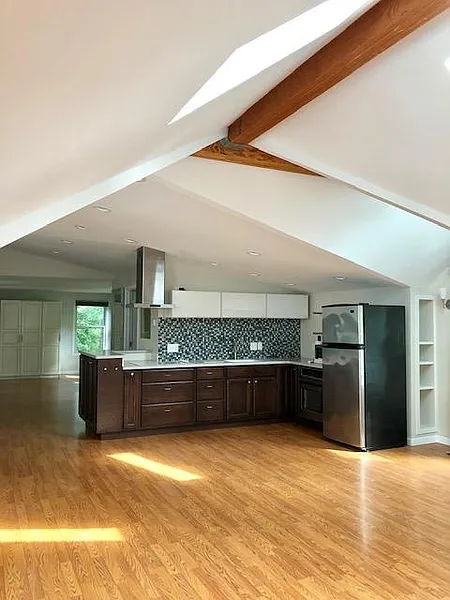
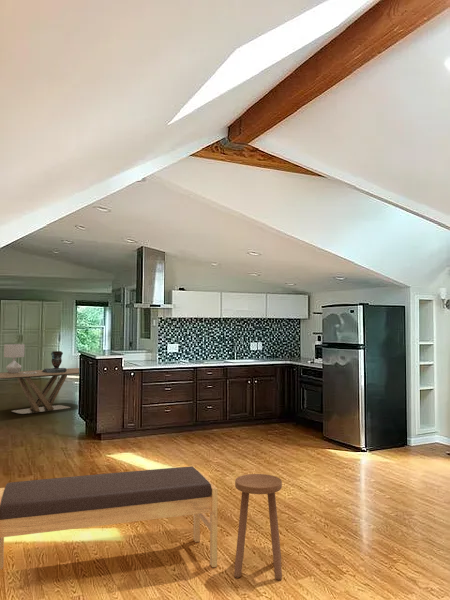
+ decorative urn [42,350,67,373]
+ stool [233,473,283,581]
+ lamp [3,343,37,374]
+ bench [0,465,218,570]
+ dining table [0,367,80,415]
